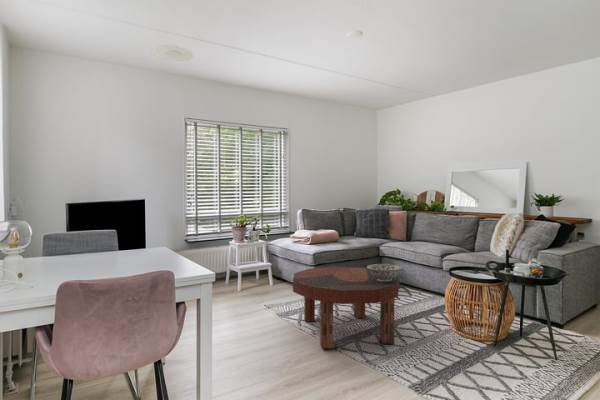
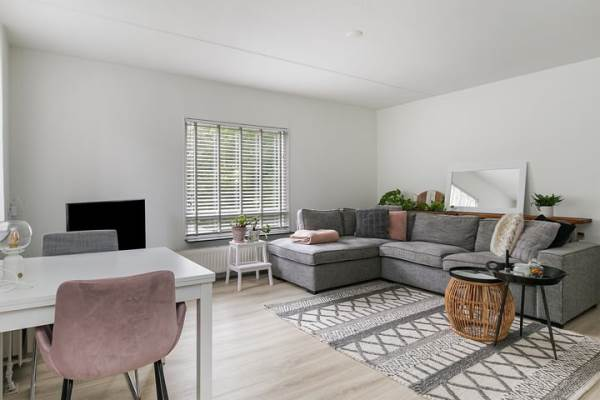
- plate [150,44,194,62]
- decorative bowl [366,263,403,282]
- coffee table [292,266,400,349]
